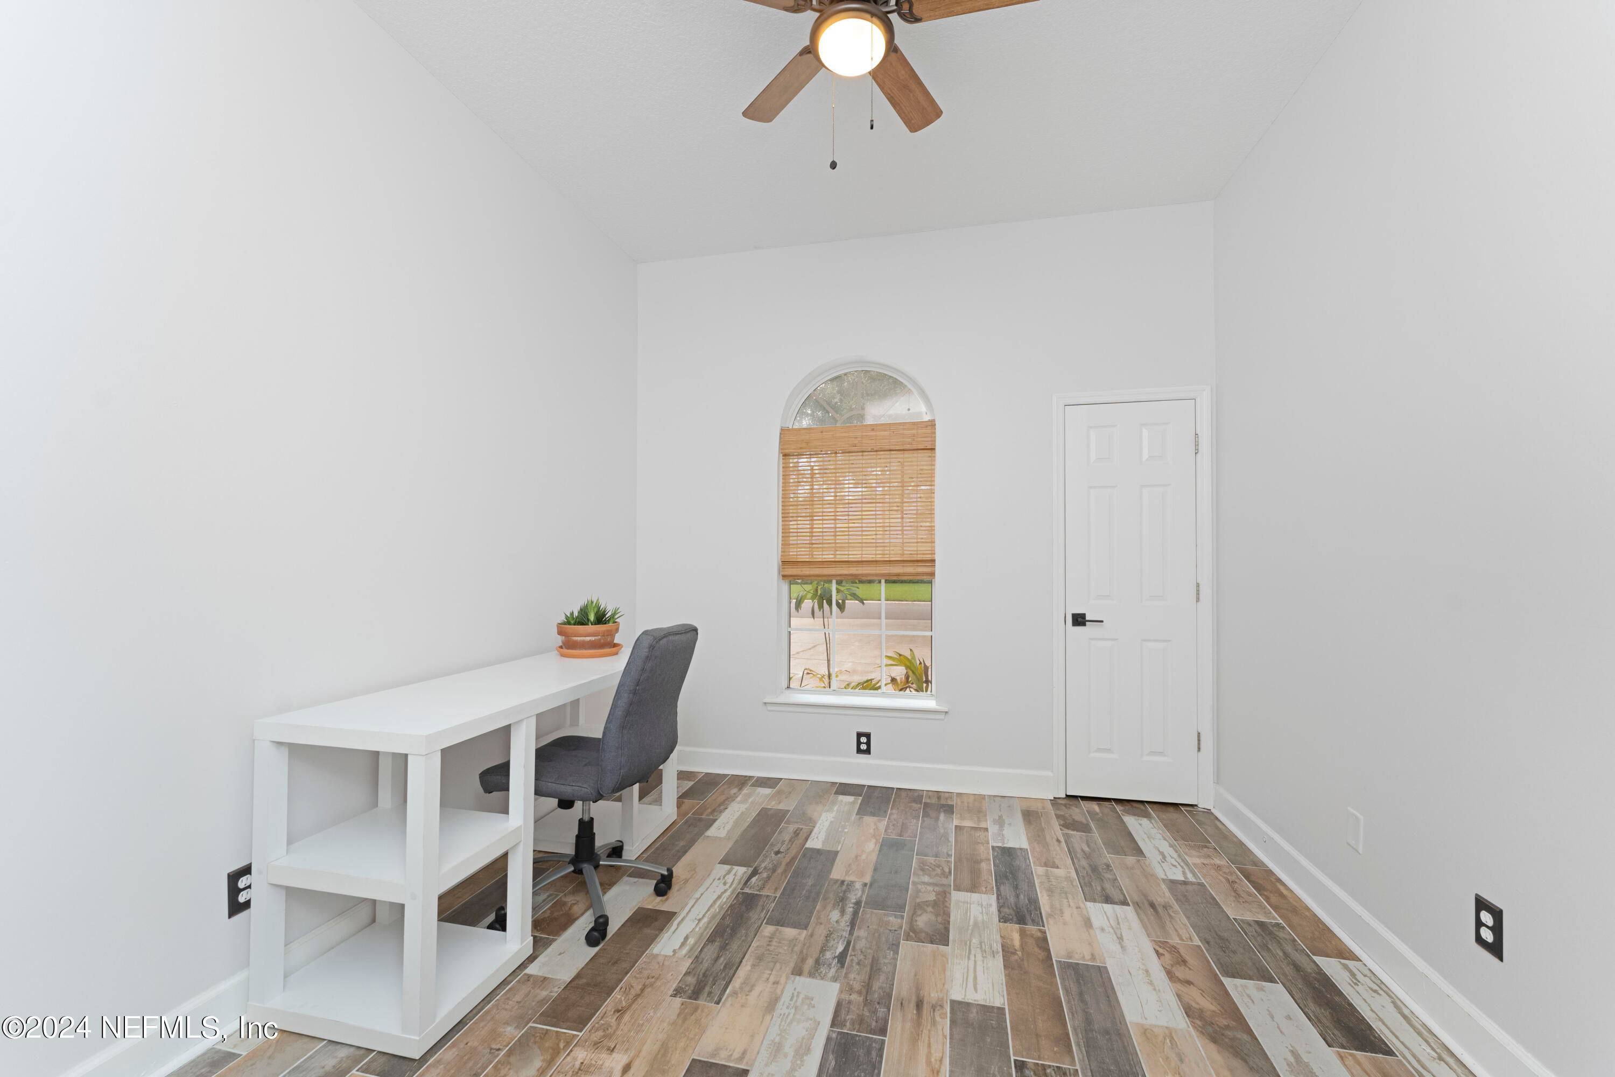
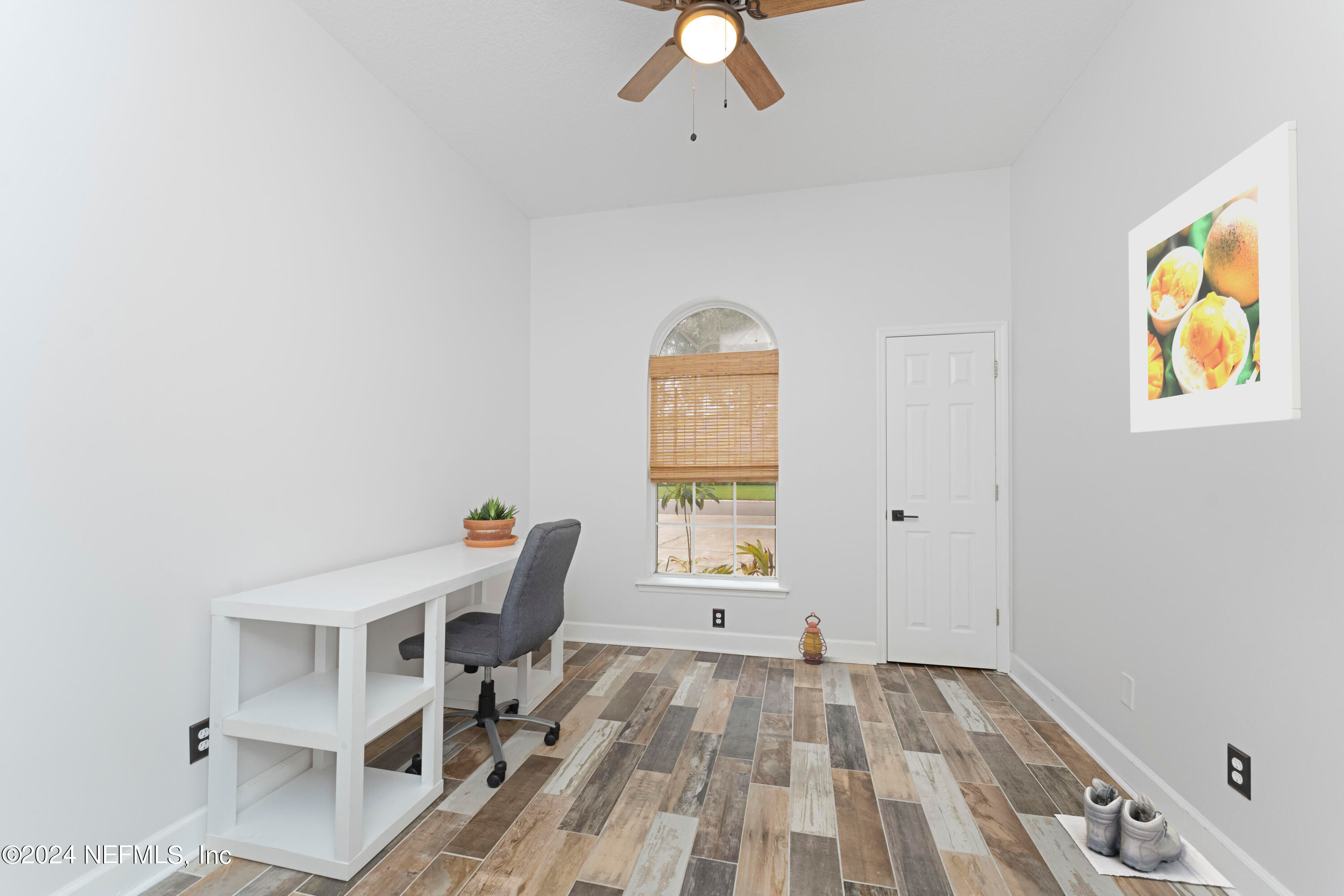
+ lantern [798,612,827,665]
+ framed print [1128,121,1302,433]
+ boots [1053,778,1236,888]
